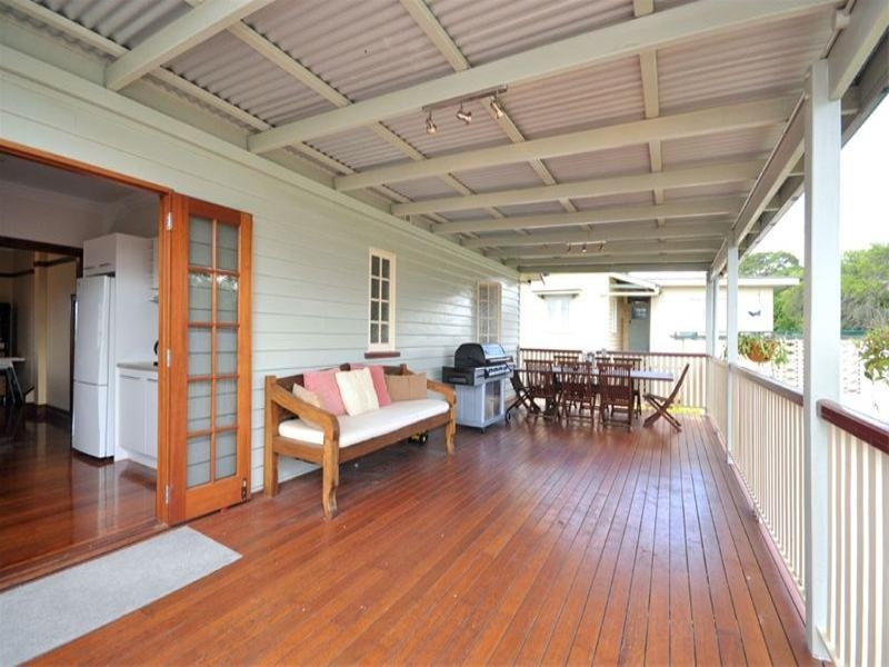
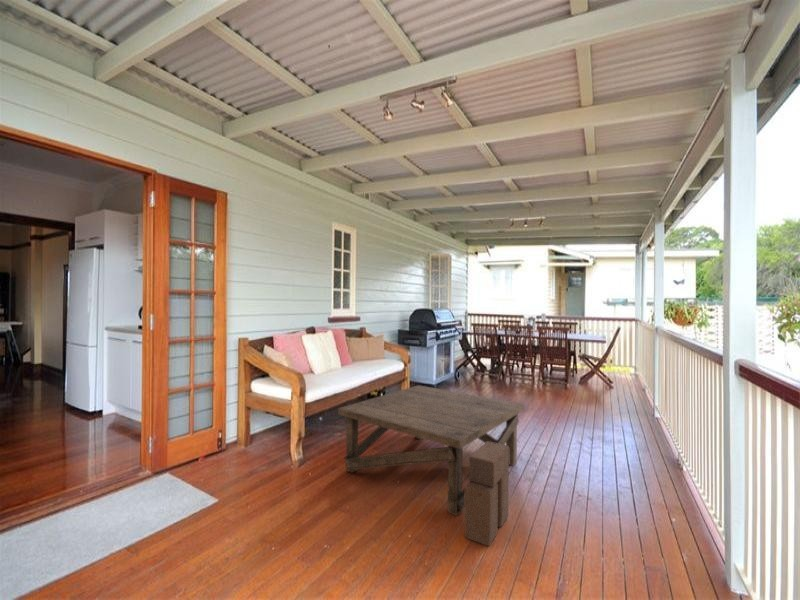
+ stool [464,442,510,547]
+ coffee table [337,384,525,517]
